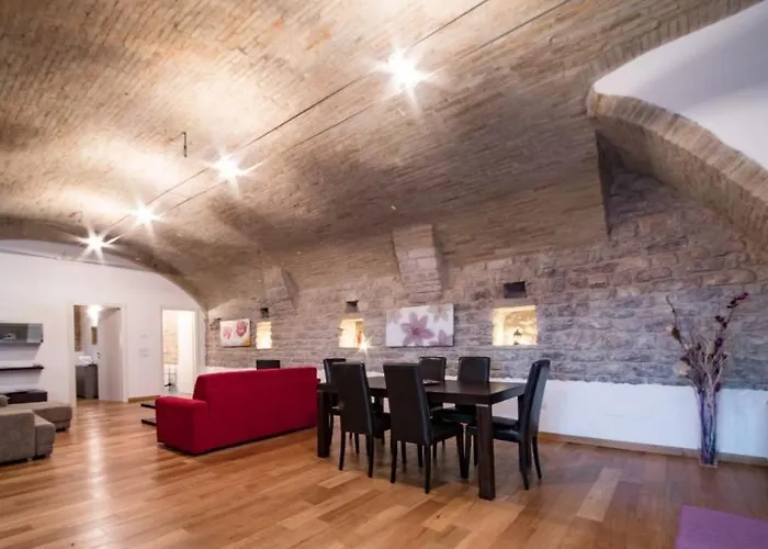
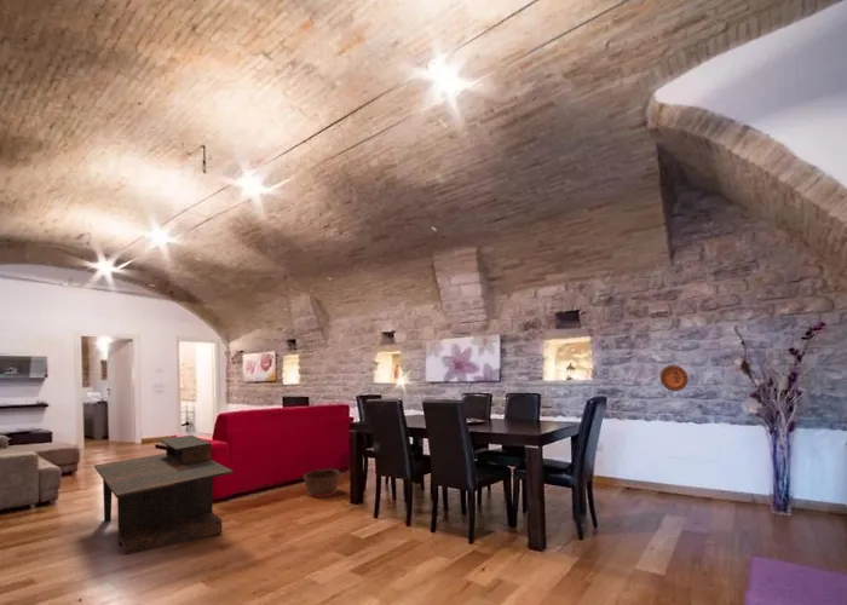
+ coffee table [93,434,235,557]
+ basket [302,468,341,499]
+ decorative plate [659,364,688,392]
